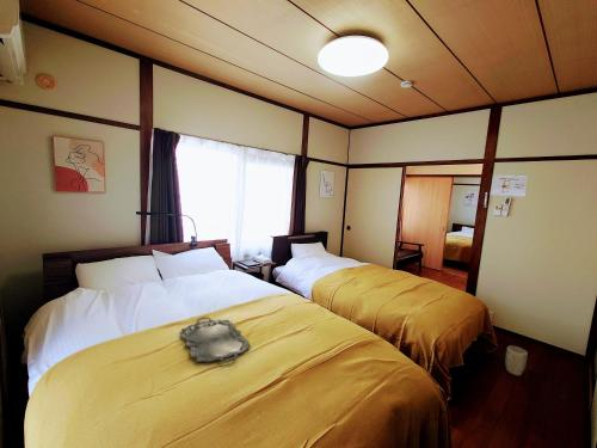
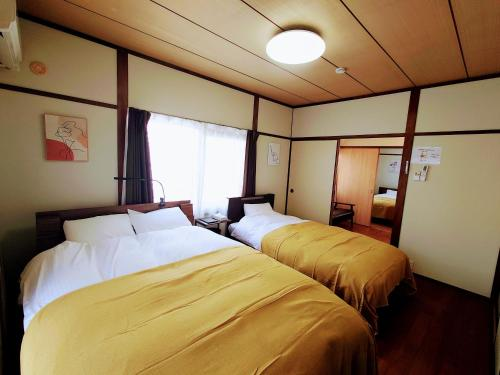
- plant pot [505,345,528,376]
- serving tray [180,315,252,363]
